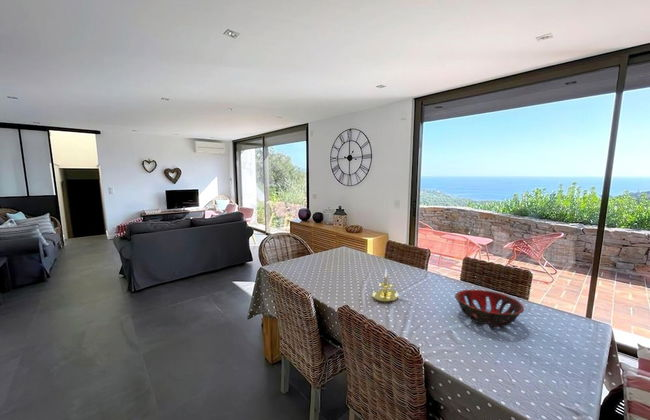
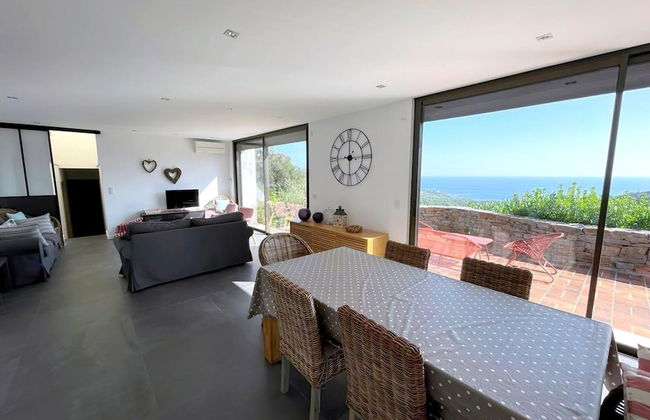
- decorative bowl [454,289,525,328]
- candle holder [371,269,399,303]
